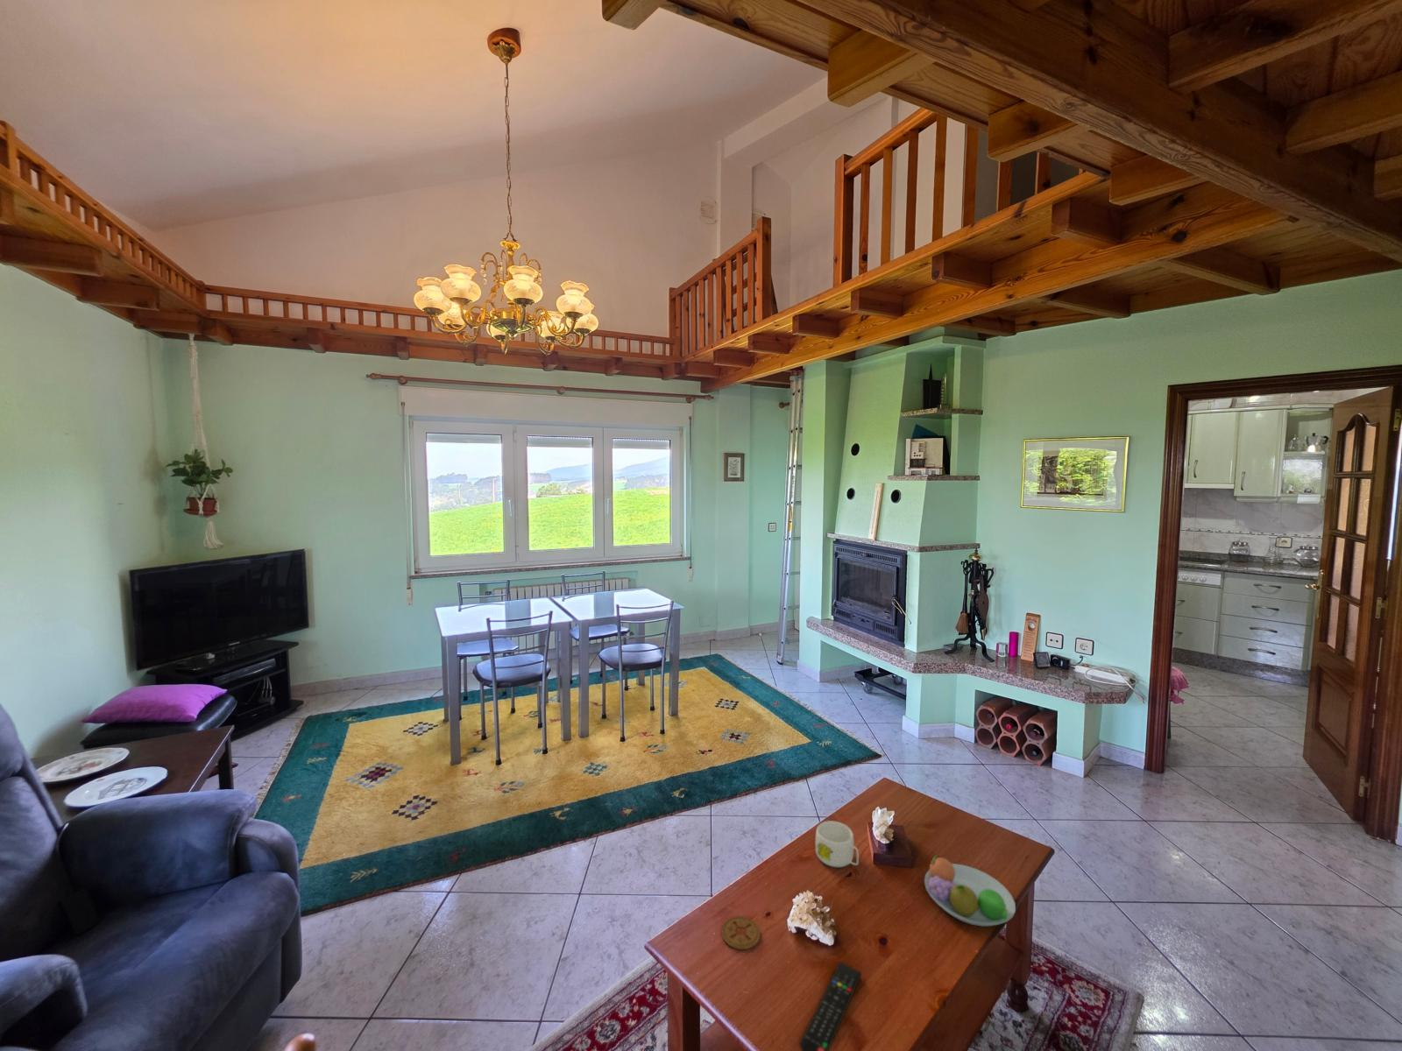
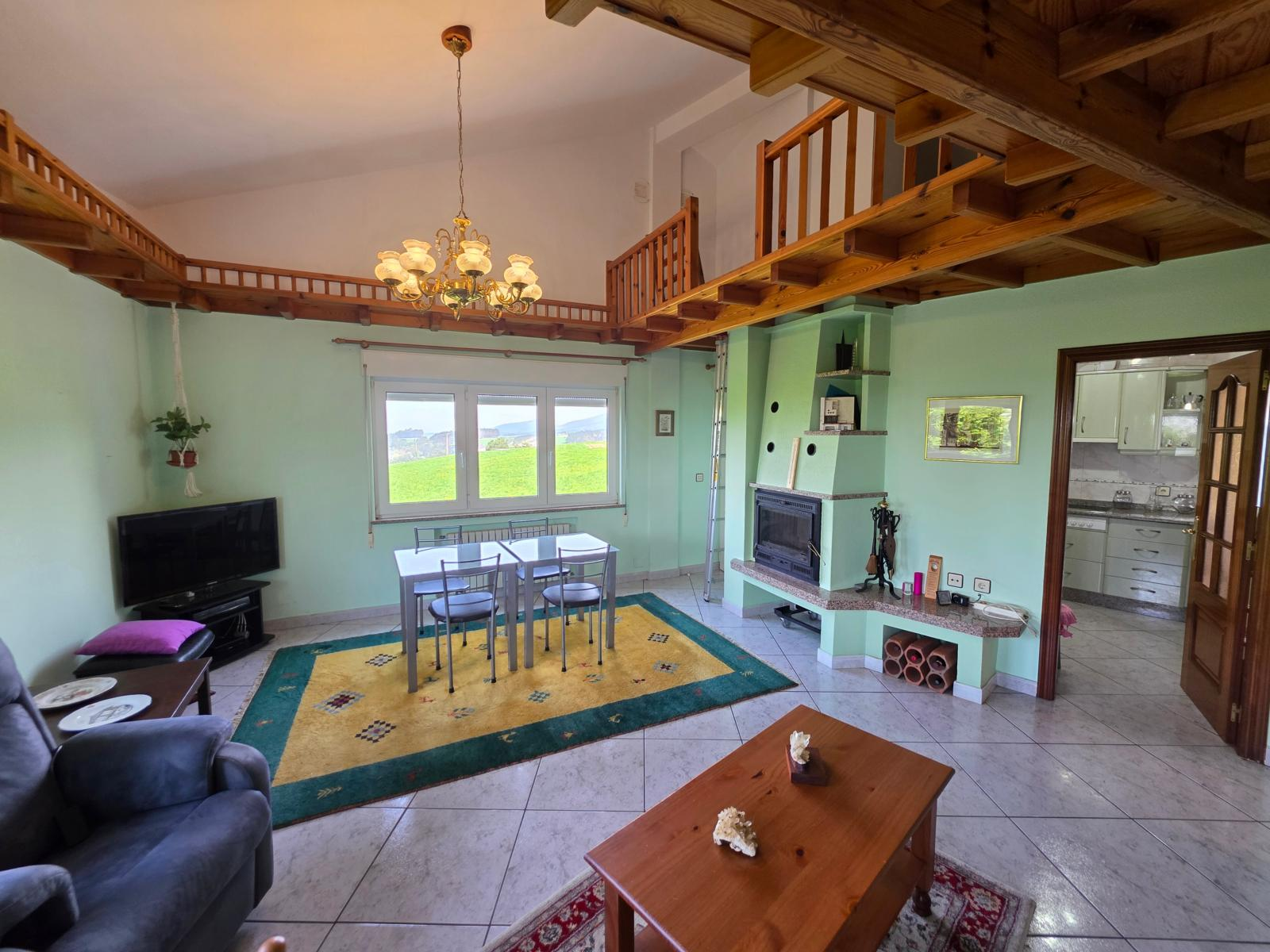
- coaster [721,915,762,951]
- fruit bowl [924,854,1017,927]
- remote control [799,960,862,1051]
- mug [815,820,860,868]
